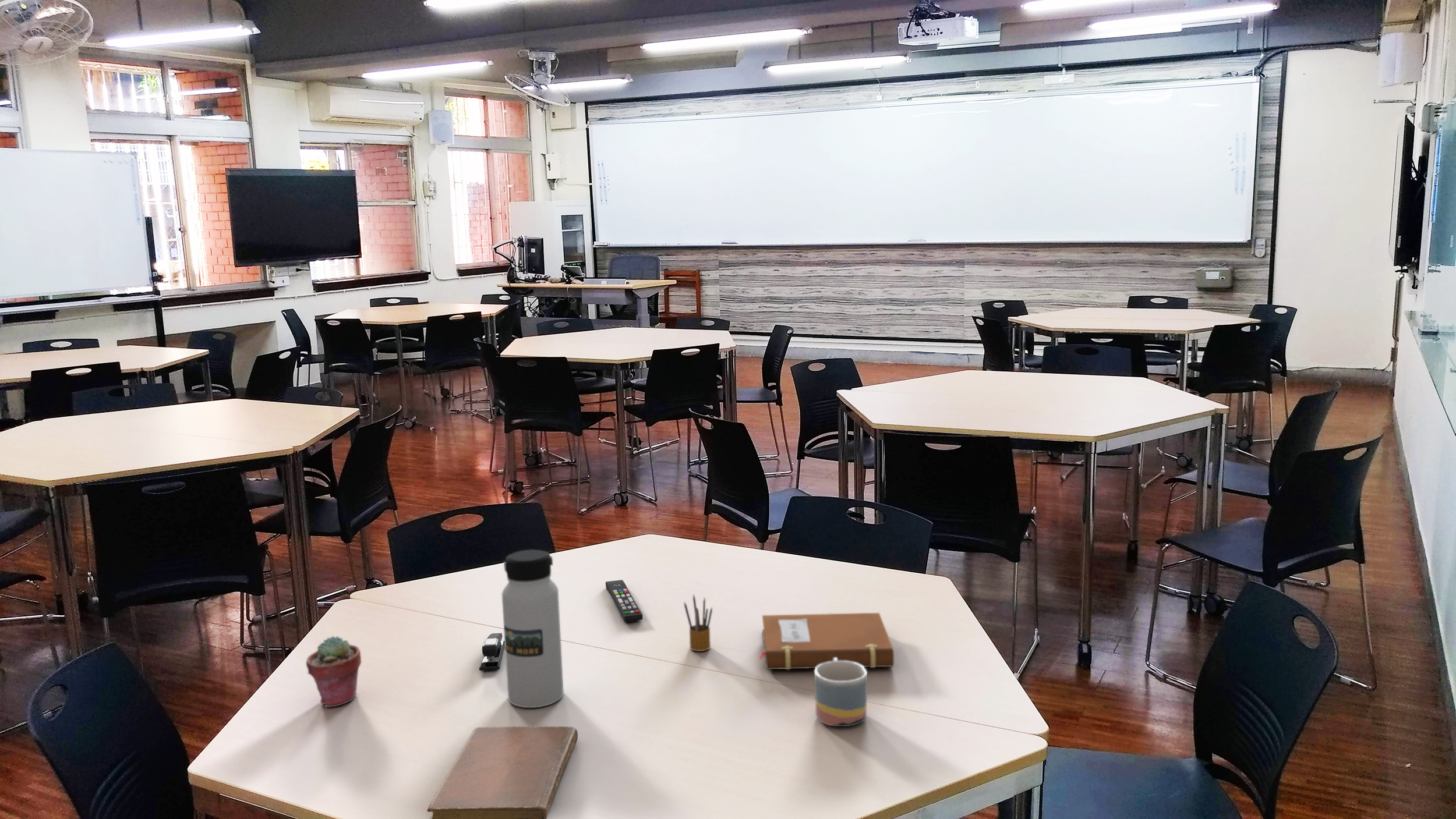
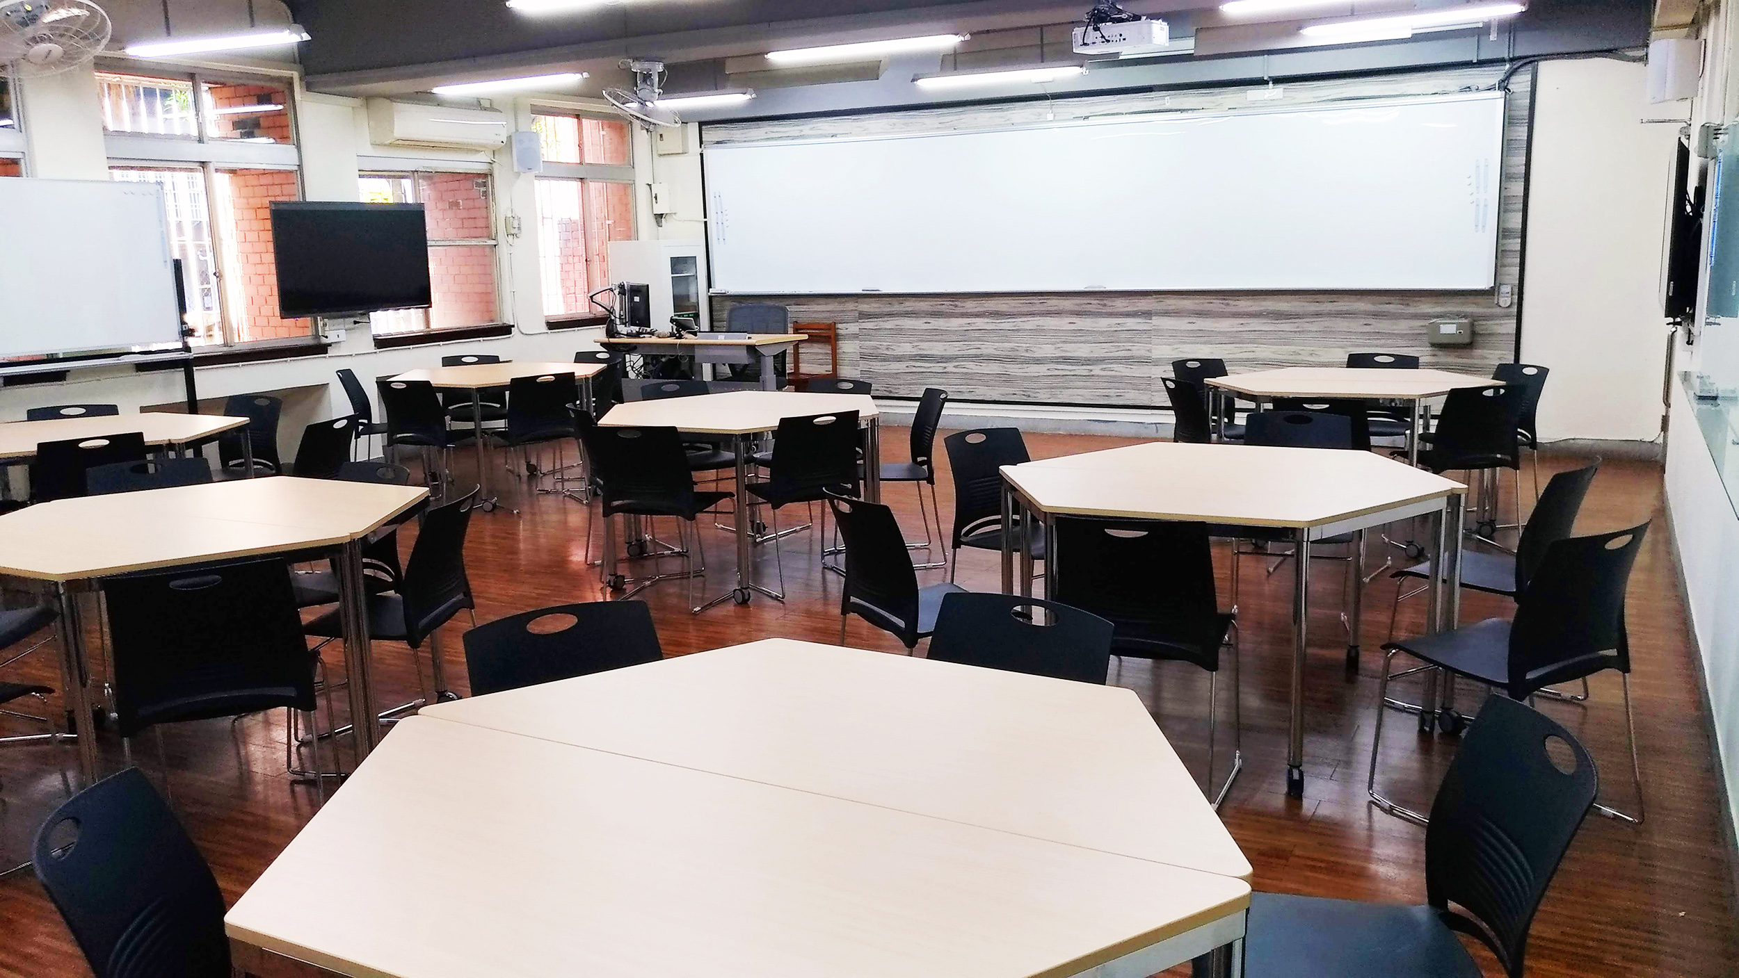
- mug [814,658,868,727]
- notebook [758,612,895,670]
- potted succulent [306,635,362,708]
- stapler [479,633,505,671]
- pencil box [684,594,713,652]
- notebook [427,726,578,819]
- remote control [605,579,643,623]
- water bottle [501,549,564,708]
